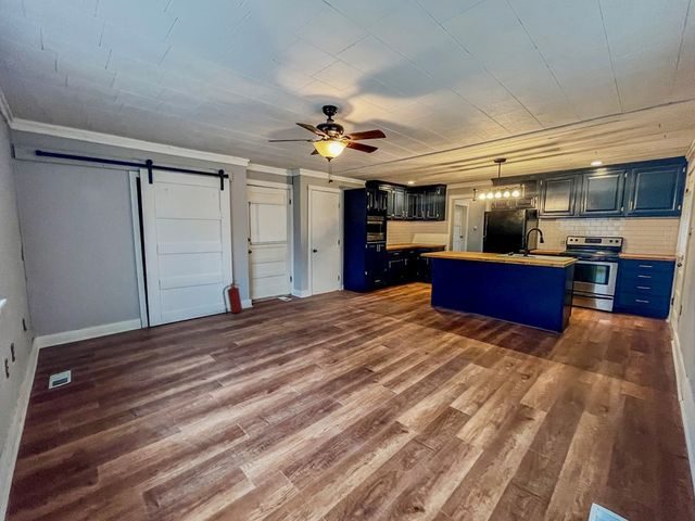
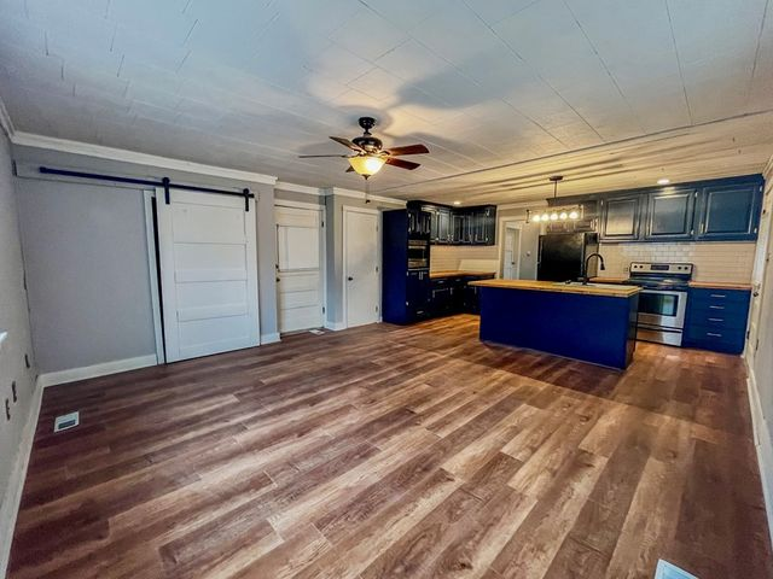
- fire extinguisher [222,279,243,315]
